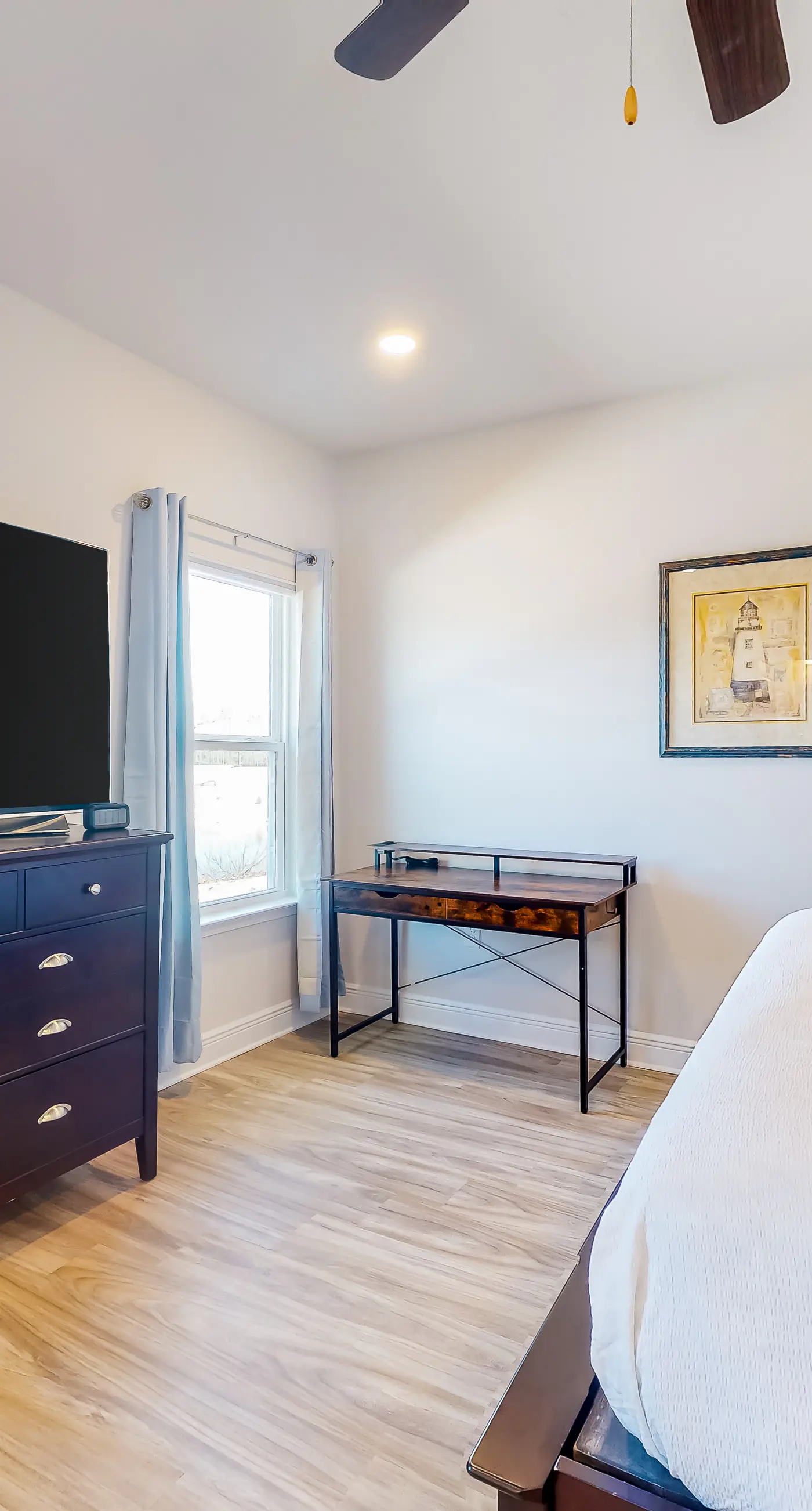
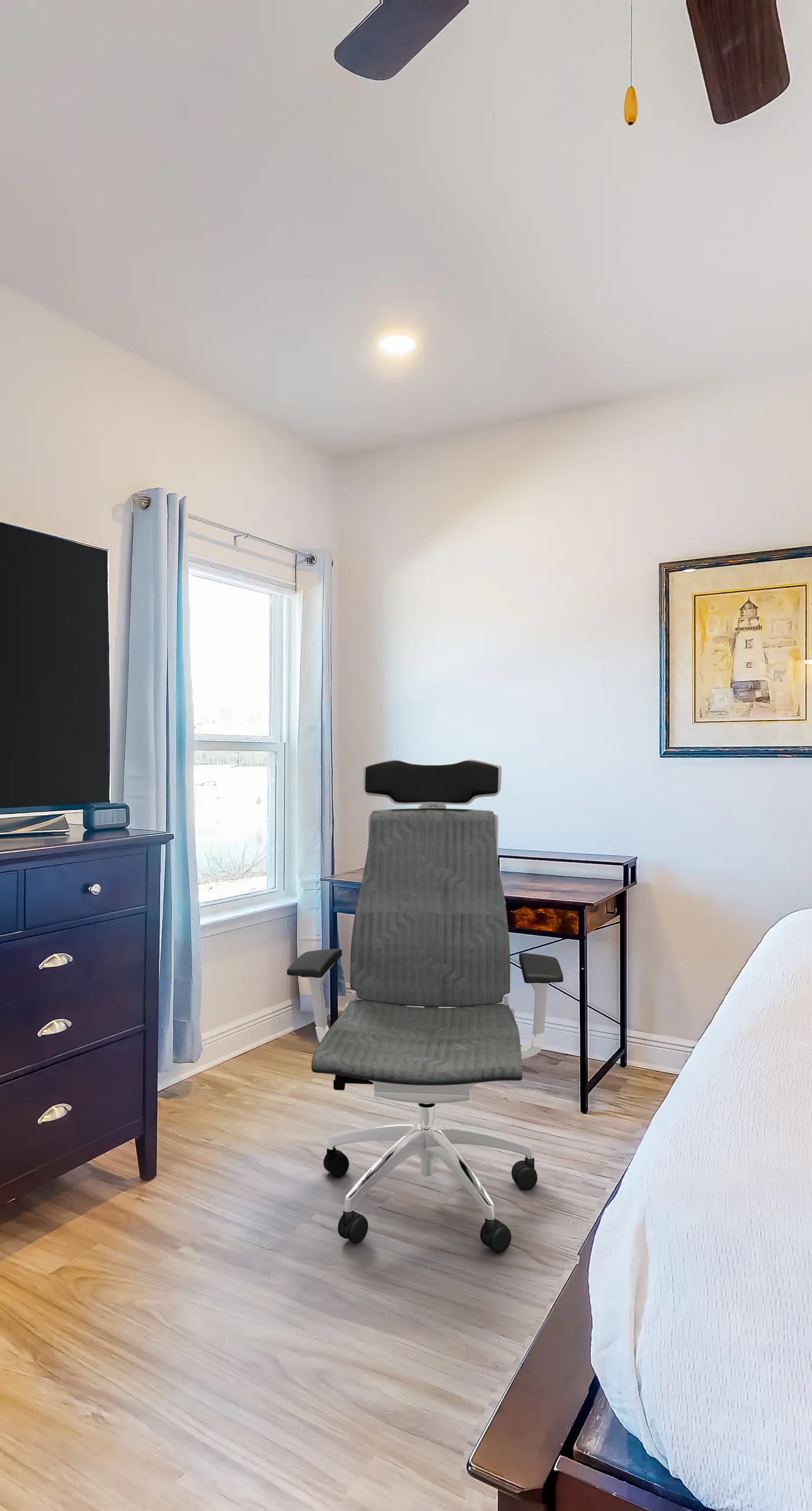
+ office chair [287,759,564,1254]
